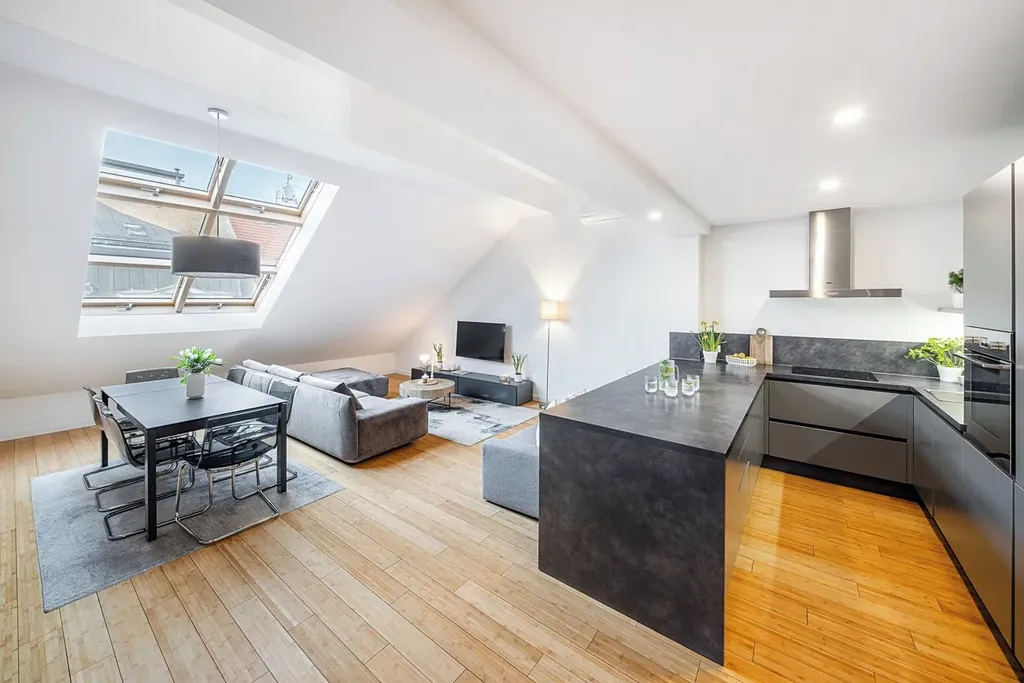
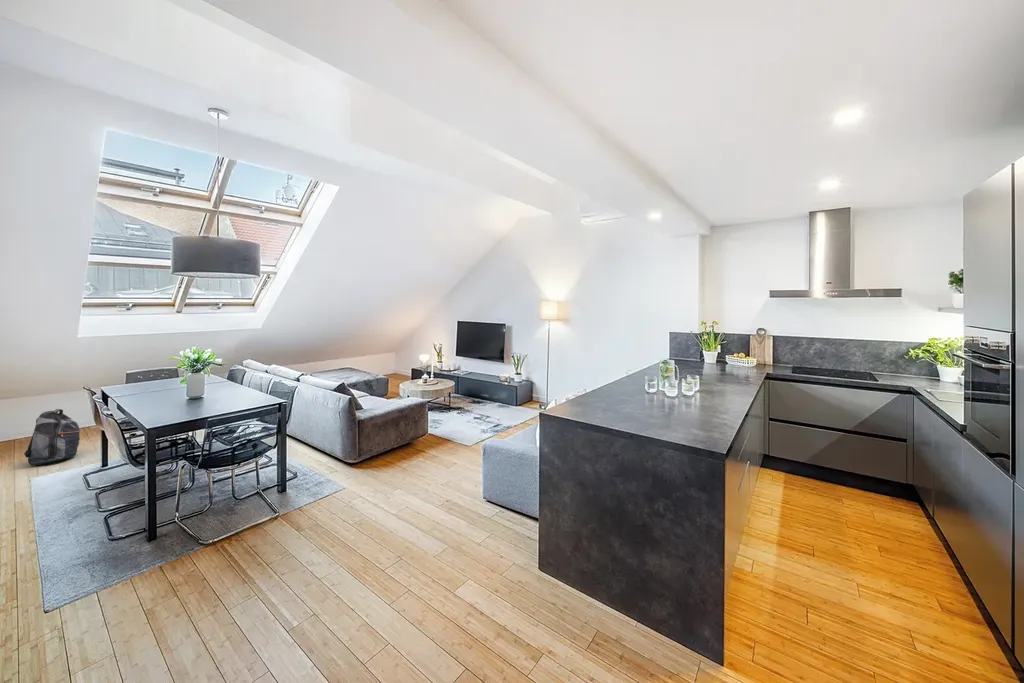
+ backpack [23,408,81,466]
